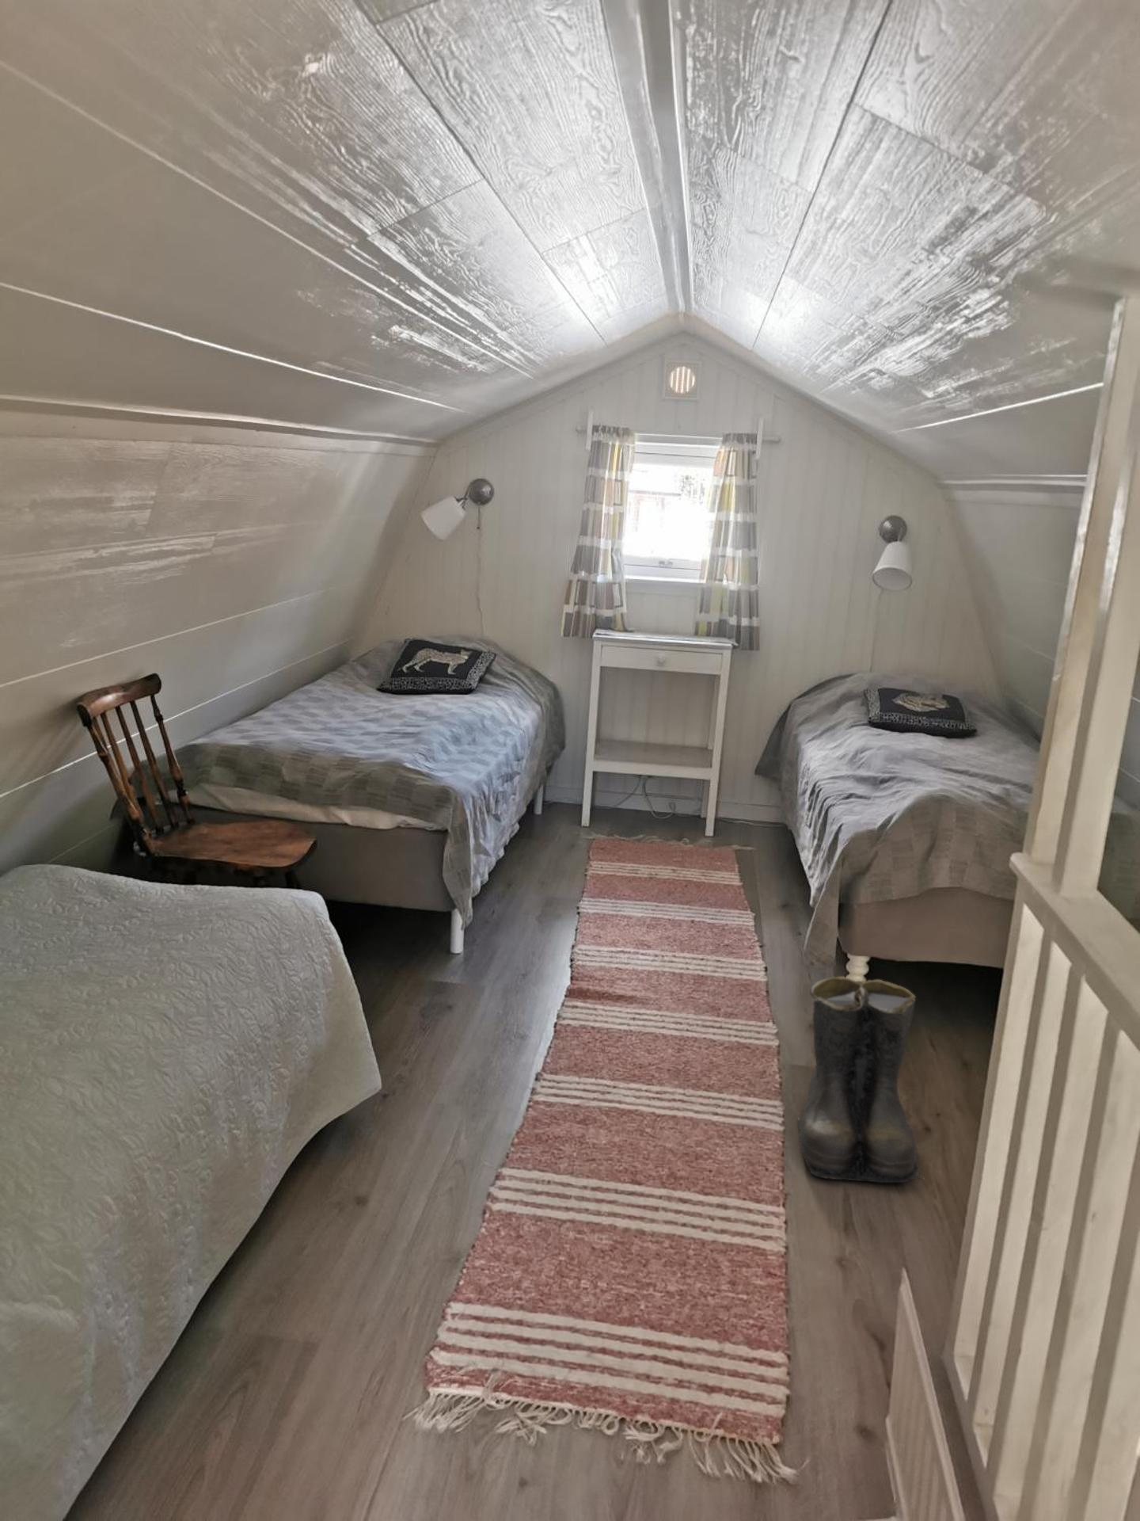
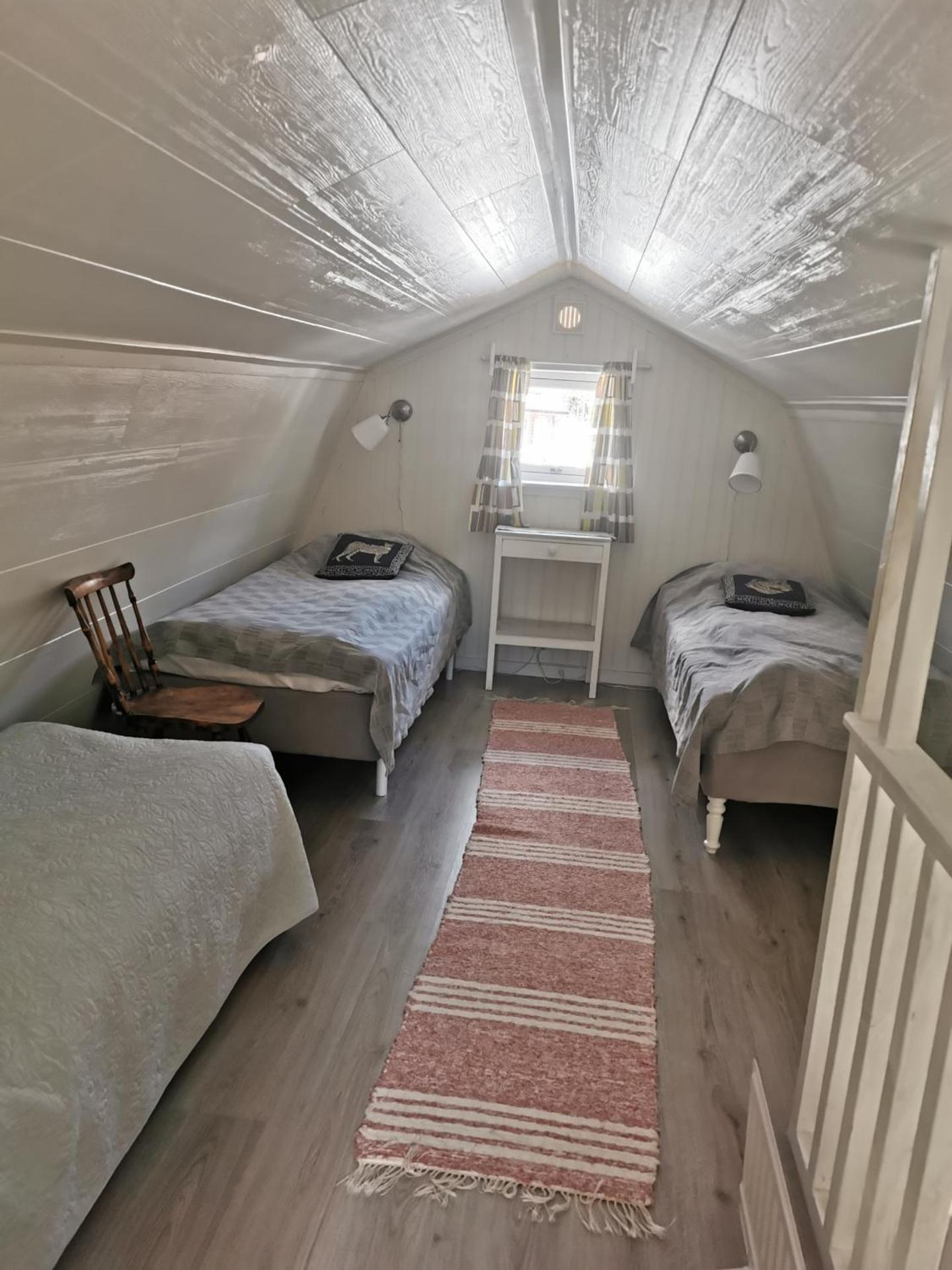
- boots [796,976,922,1183]
